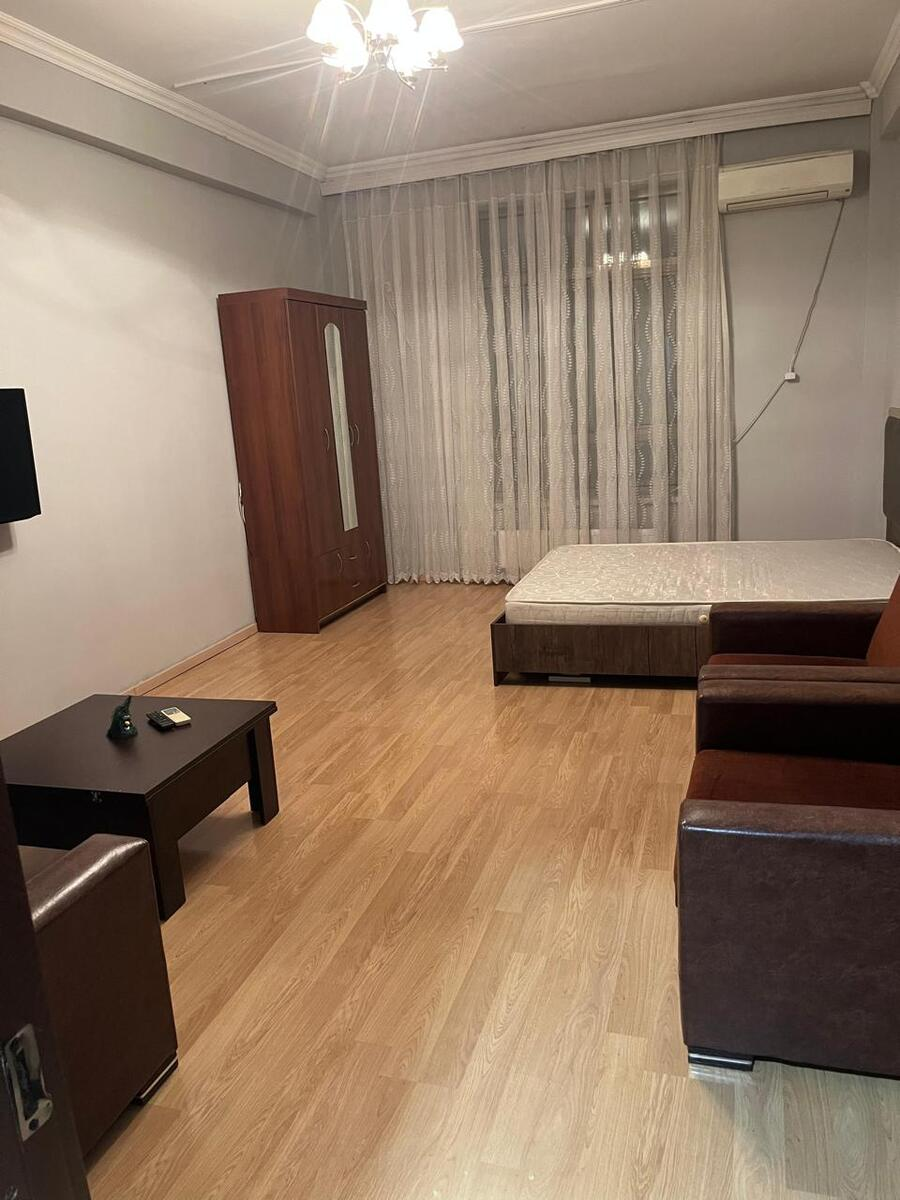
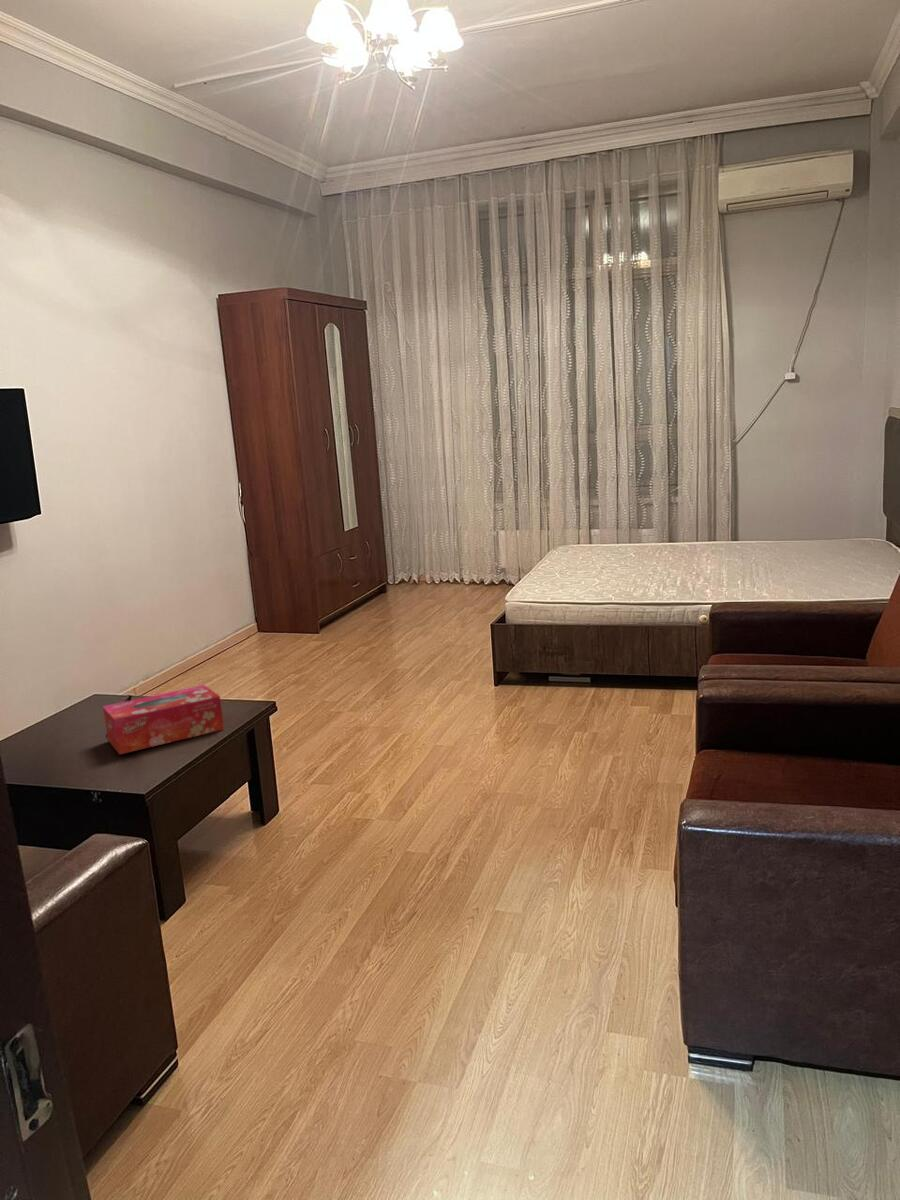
+ tissue box [102,684,225,755]
